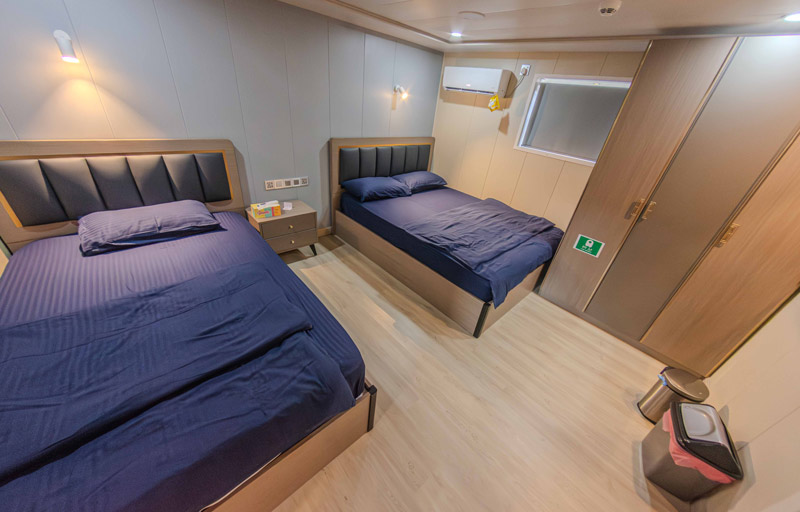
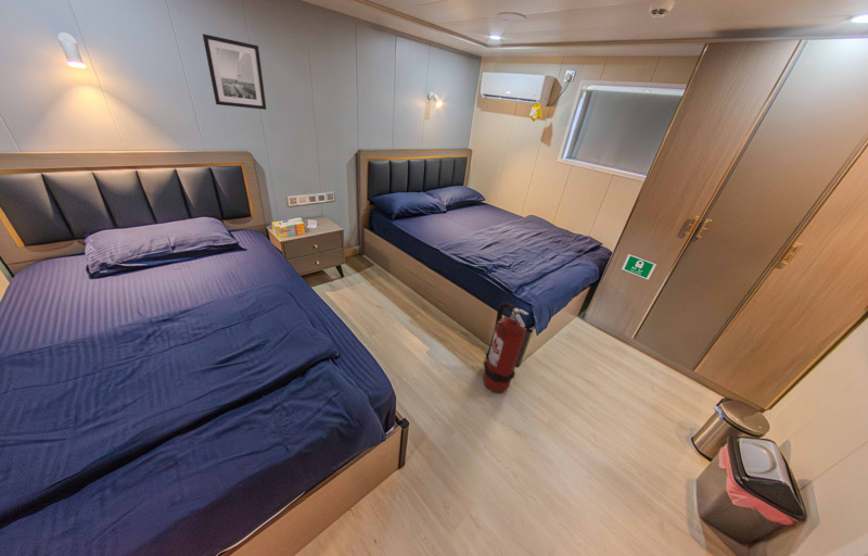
+ wall art [202,33,267,111]
+ fire extinguisher [482,301,529,393]
